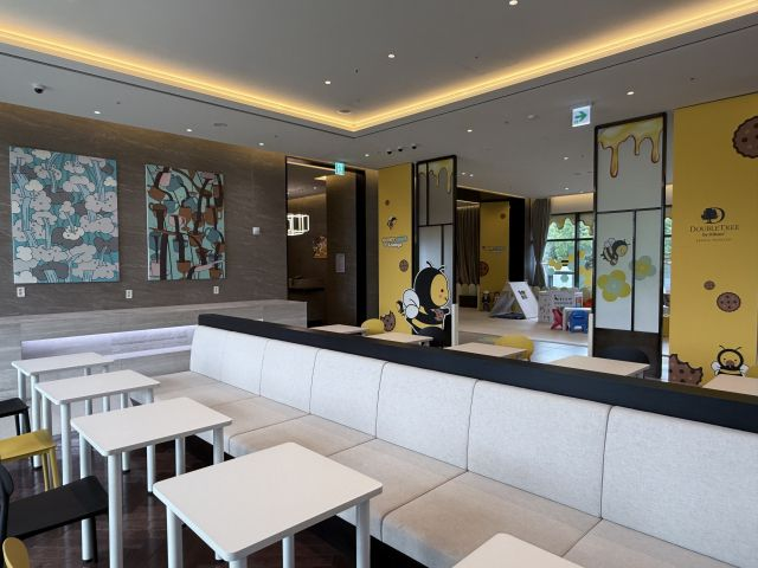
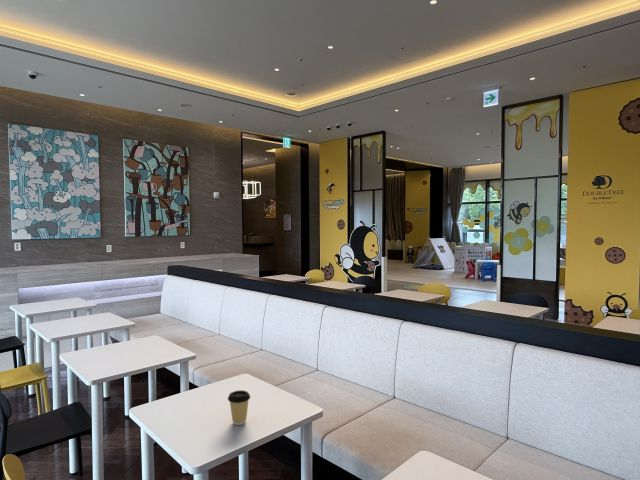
+ coffee cup [227,389,251,426]
